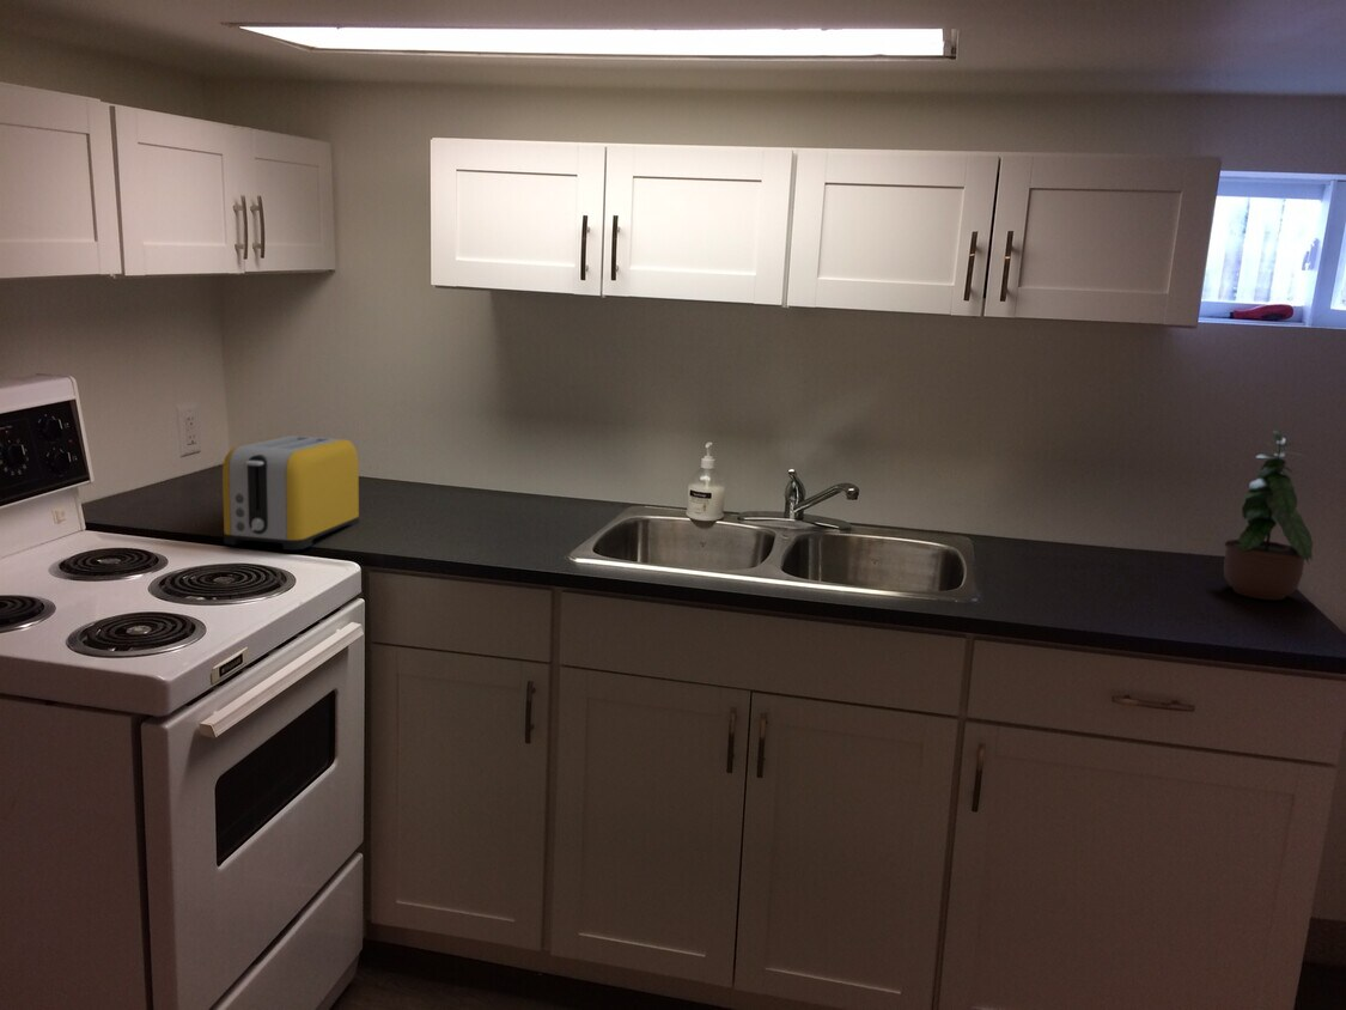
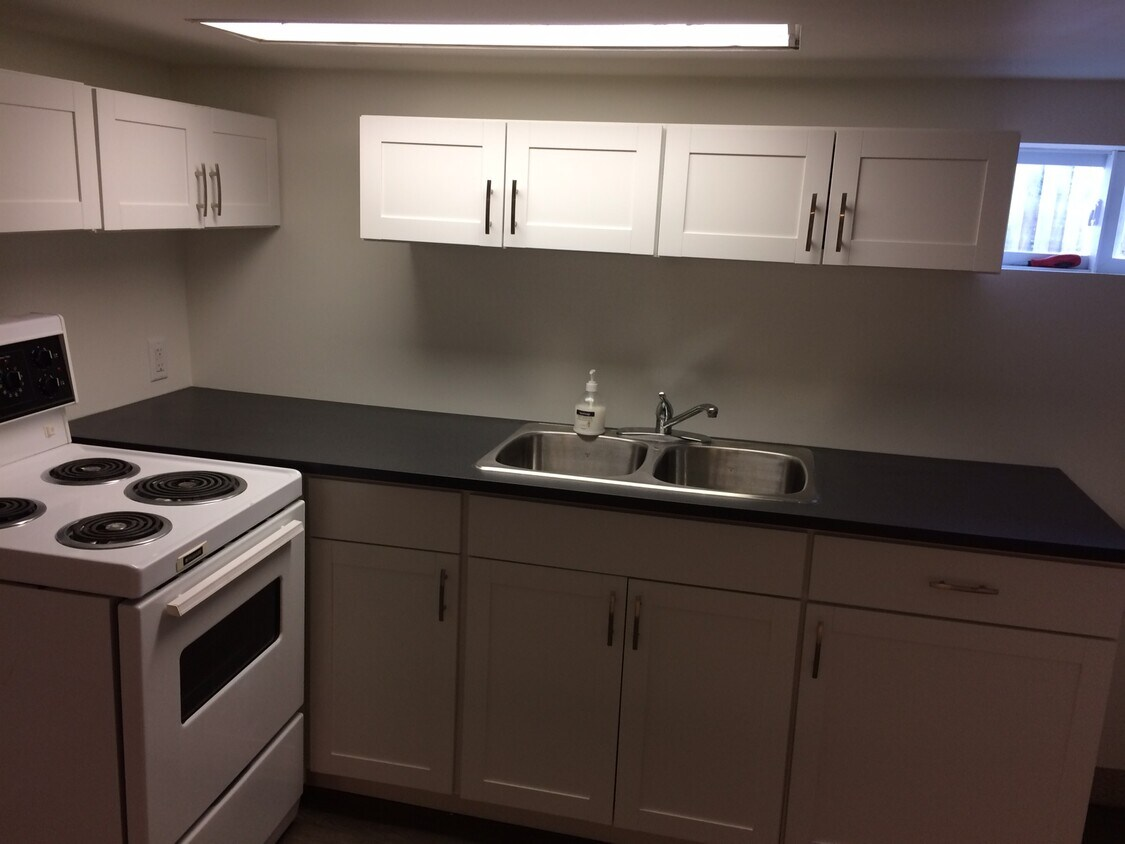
- toaster [221,434,360,552]
- potted plant [1218,430,1314,601]
